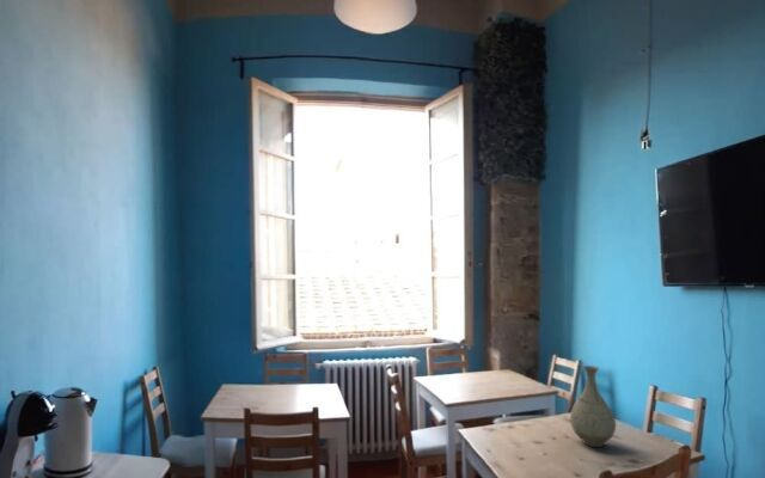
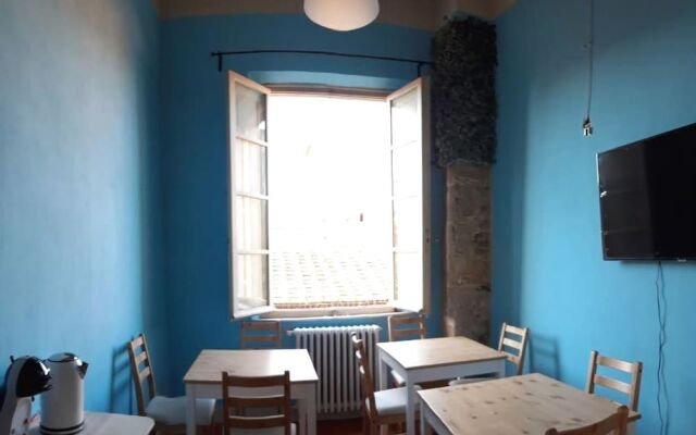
- vase [569,364,617,448]
